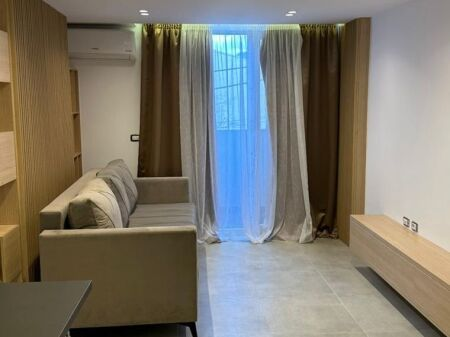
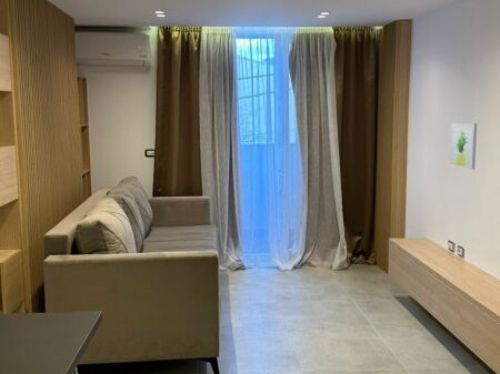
+ wall art [449,122,478,171]
